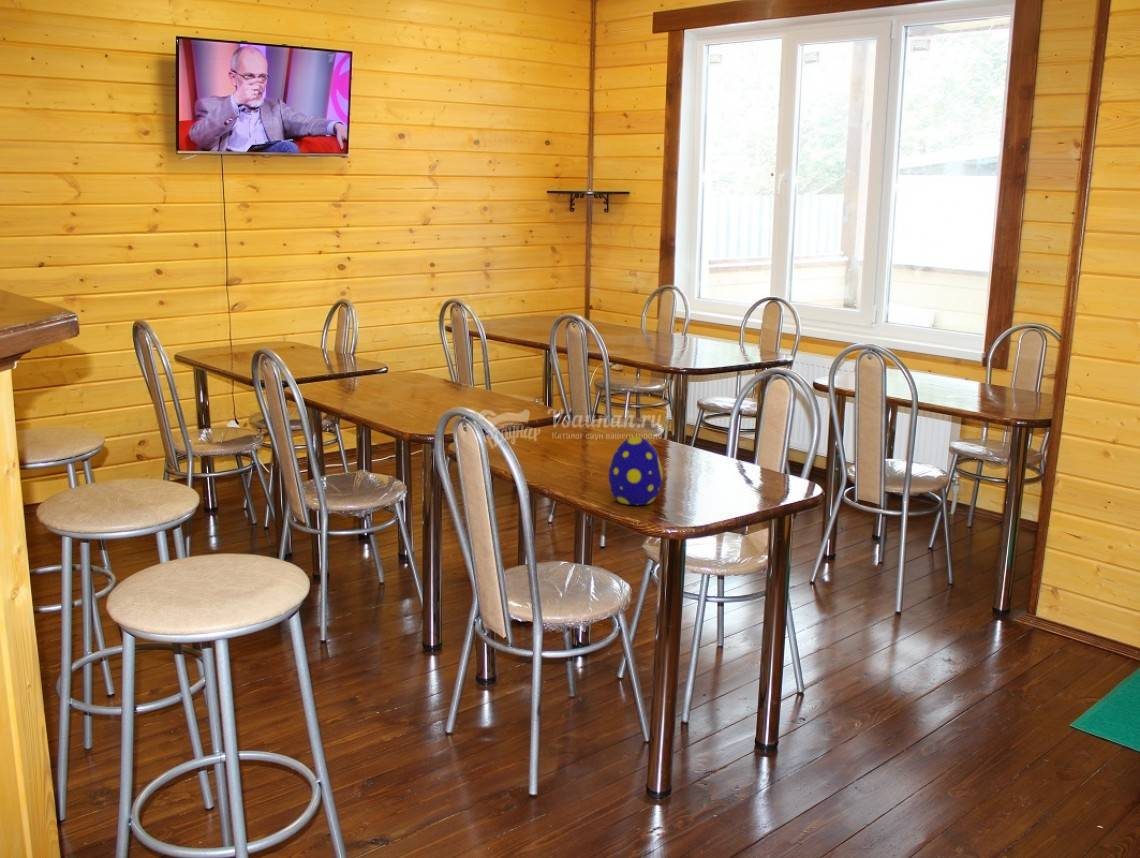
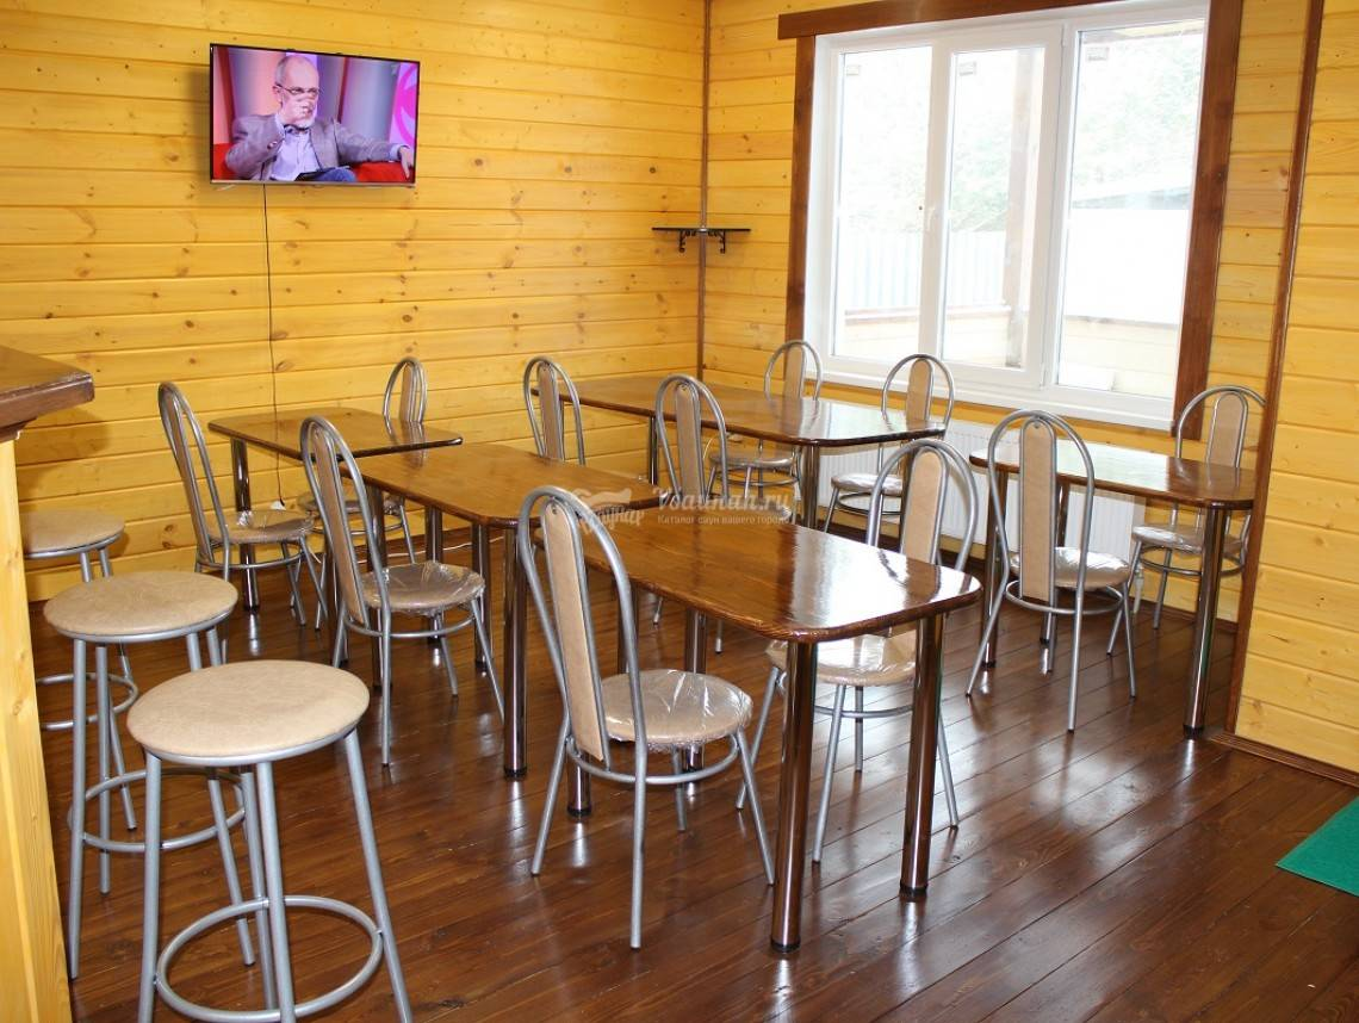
- decorative egg [608,435,663,506]
